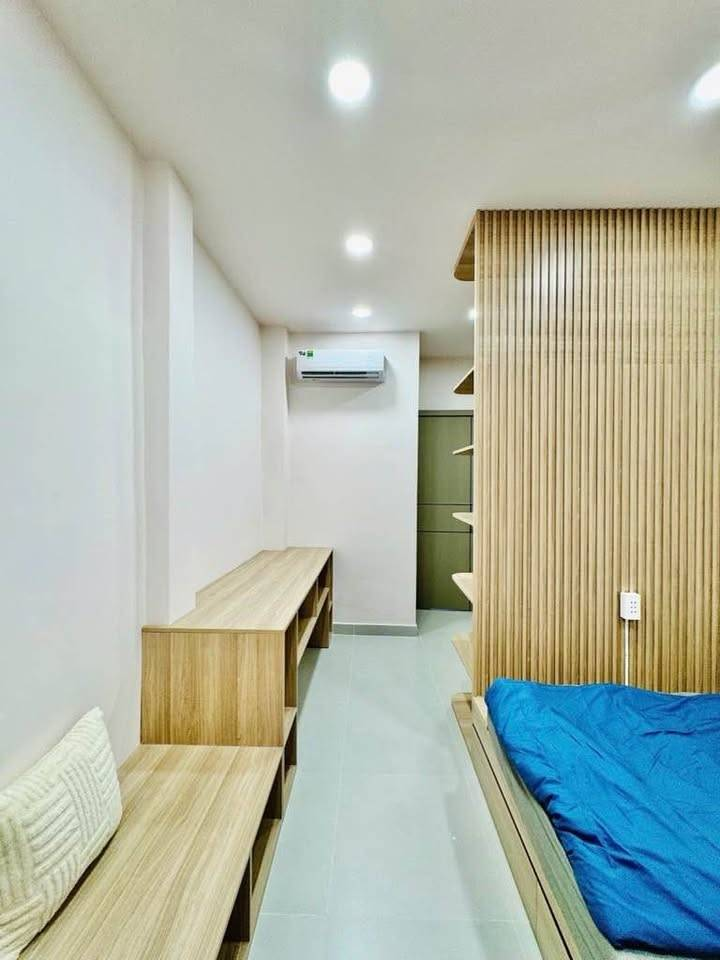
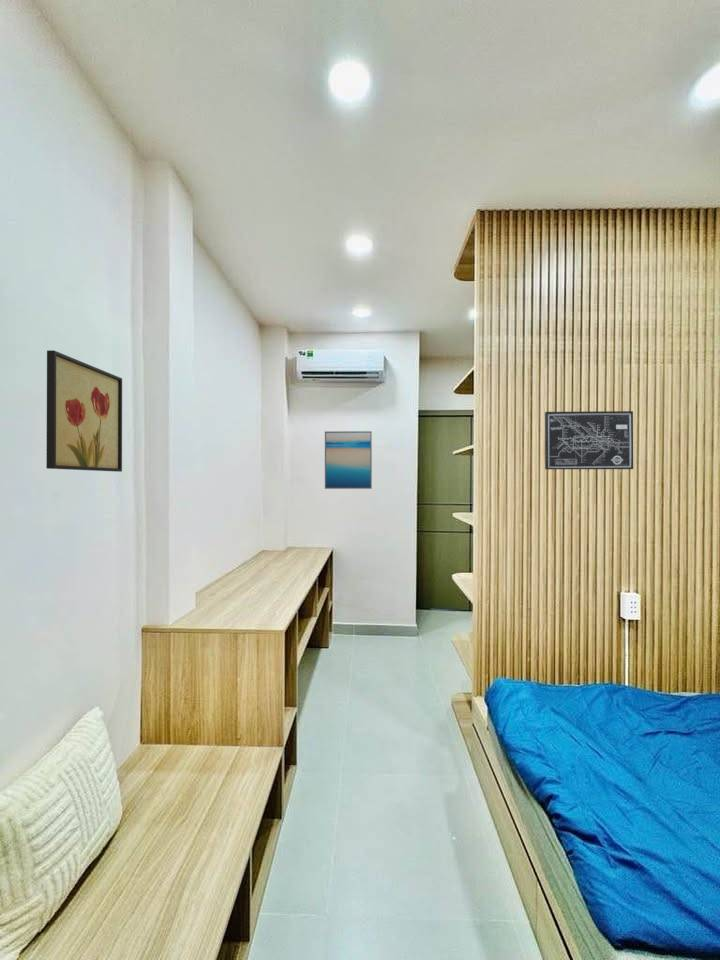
+ wall art [544,410,634,470]
+ wall art [324,430,373,490]
+ wall art [45,349,123,473]
